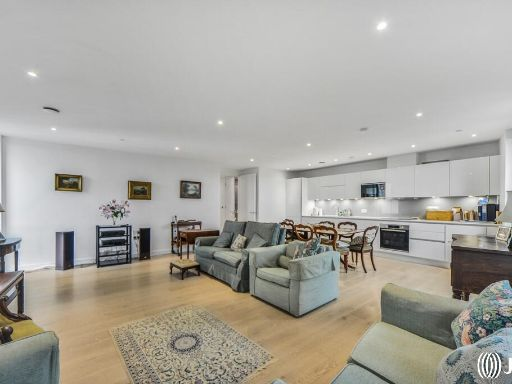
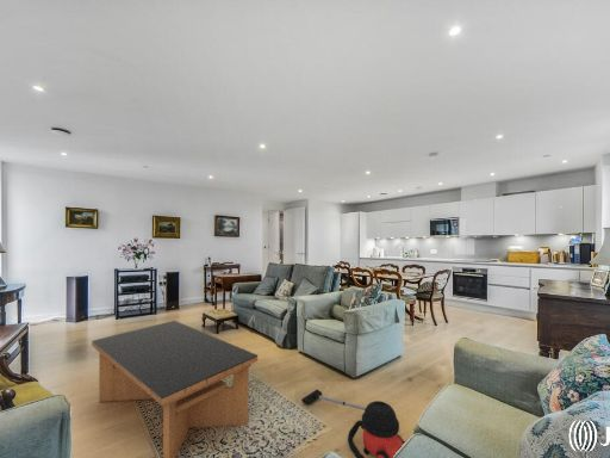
+ vacuum cleaner [300,389,406,458]
+ coffee table [91,320,259,458]
